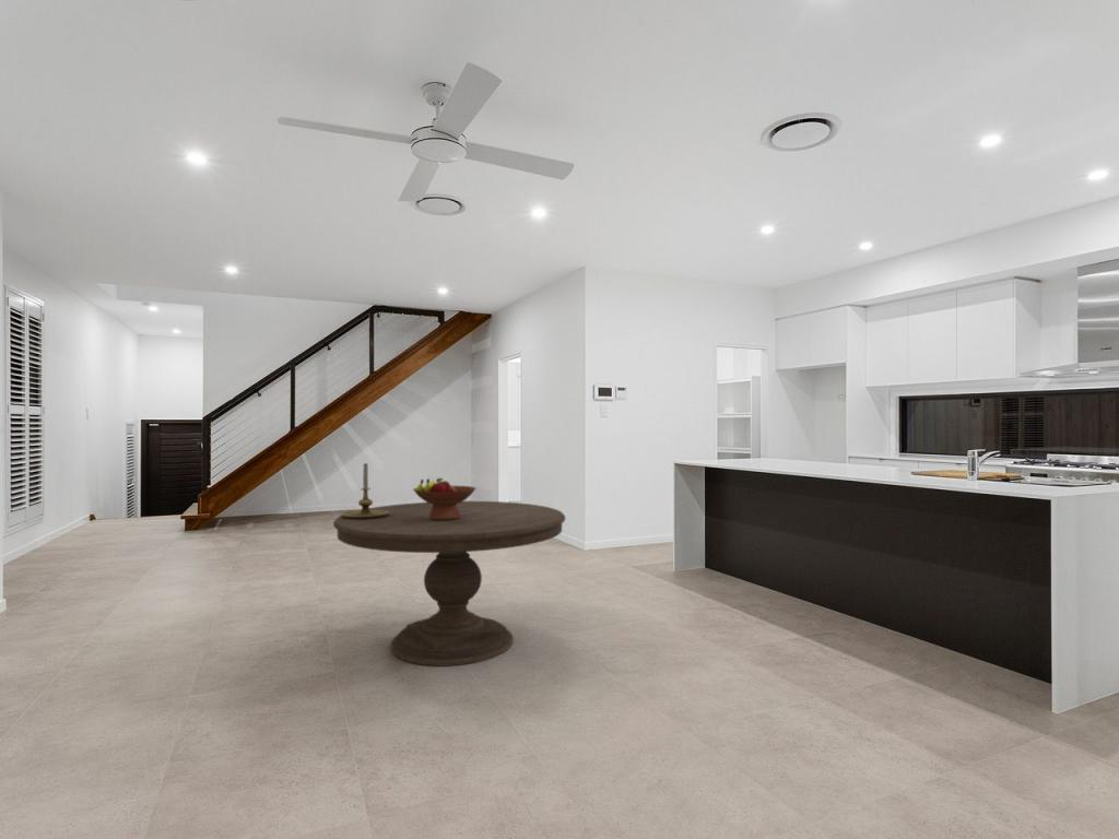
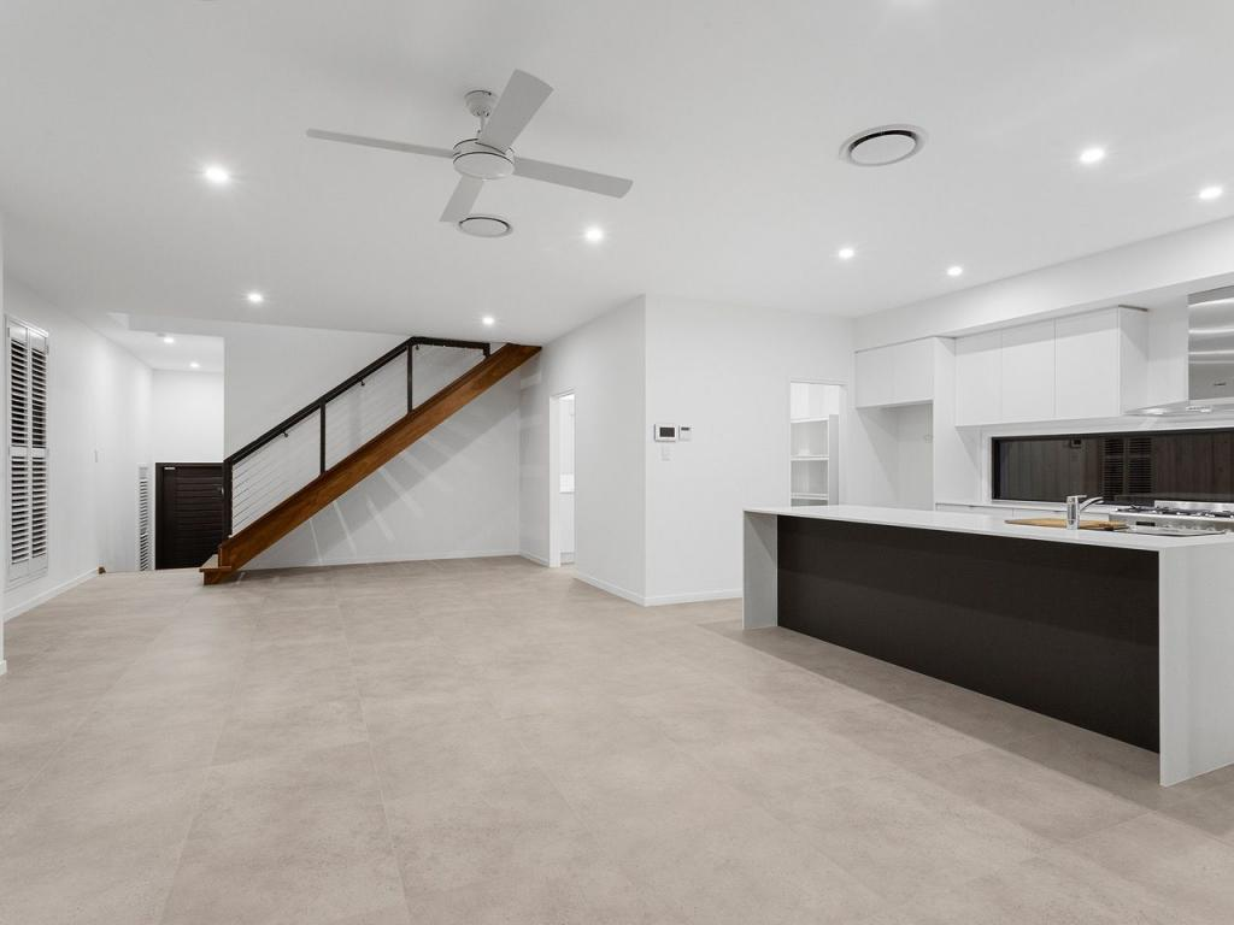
- dining table [332,500,566,667]
- fruit bowl [412,476,476,520]
- candle holder [340,462,390,519]
